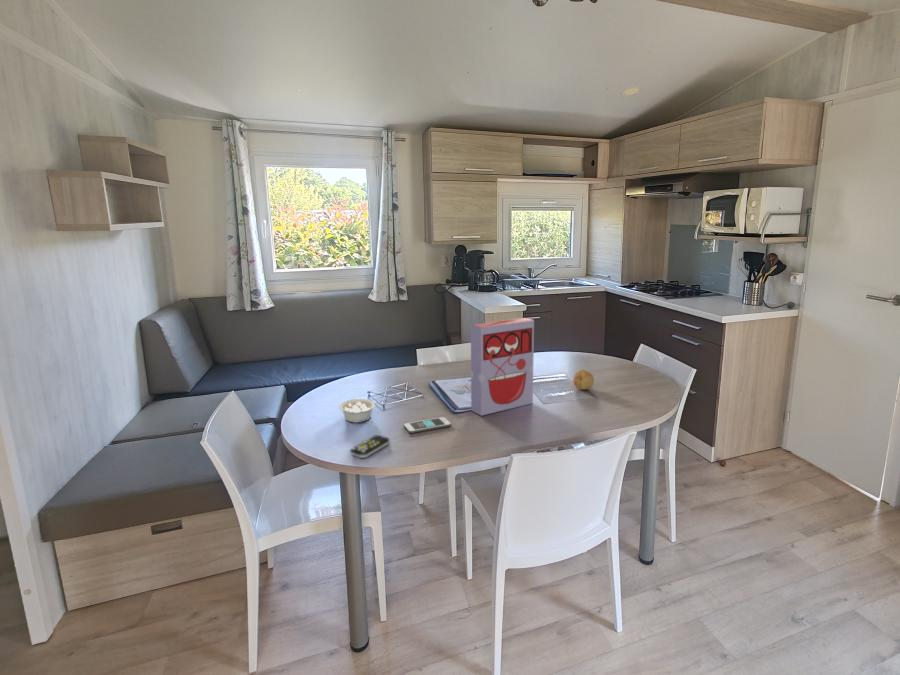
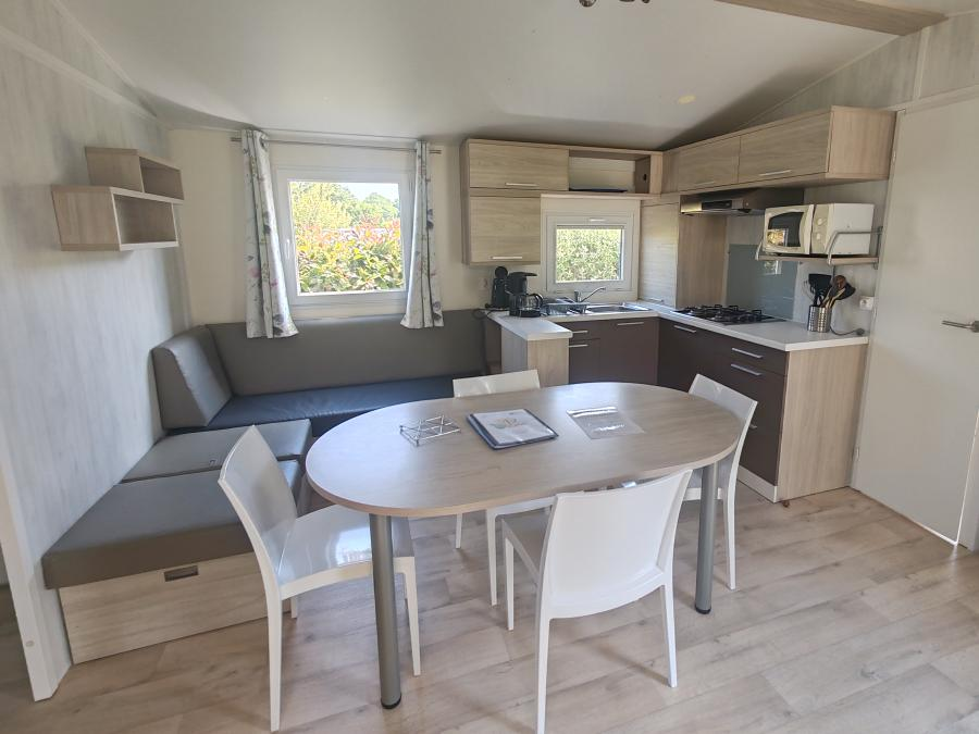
- smartphone [403,416,452,434]
- remote control [349,434,390,459]
- legume [338,397,376,424]
- fruit [572,368,595,391]
- cereal box [470,317,535,417]
